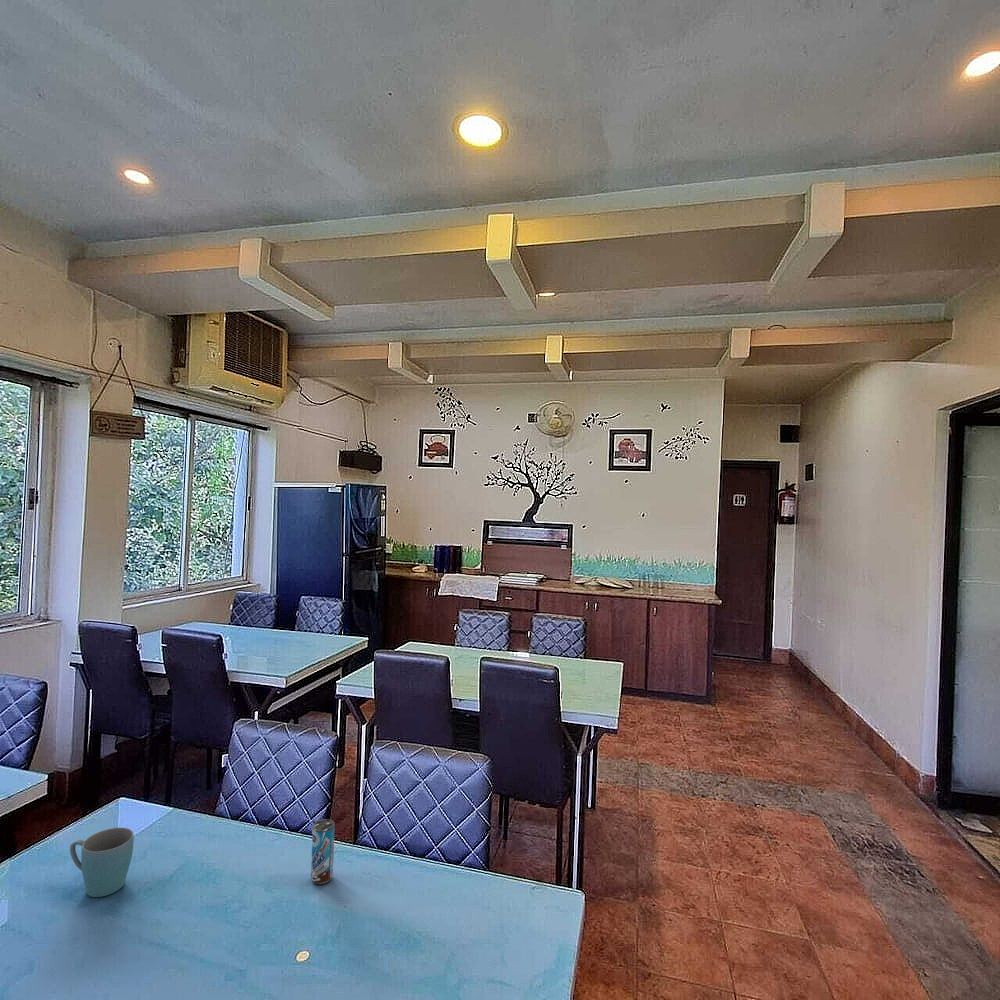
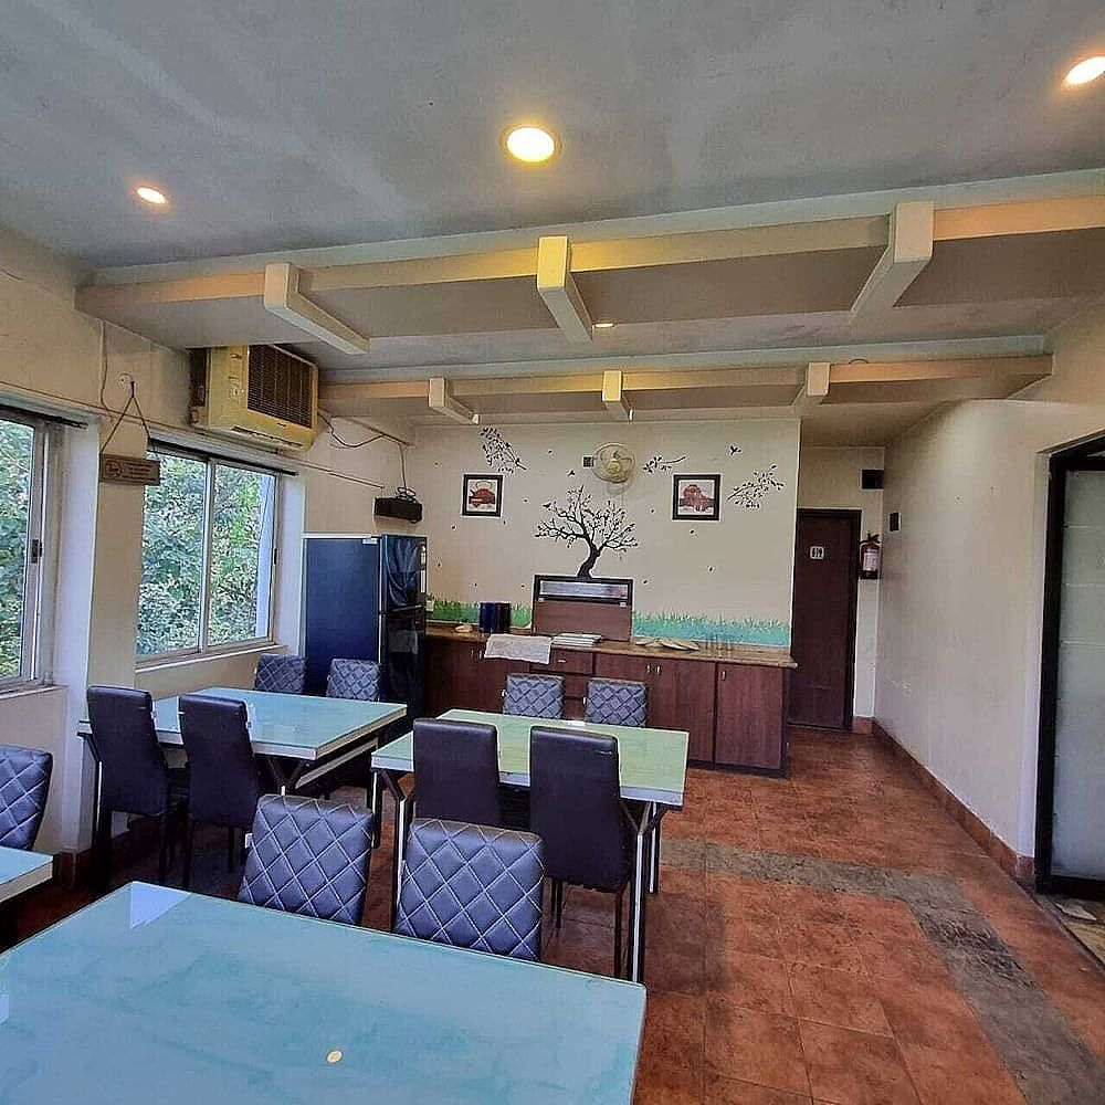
- mug [69,827,135,898]
- beverage can [310,818,336,885]
